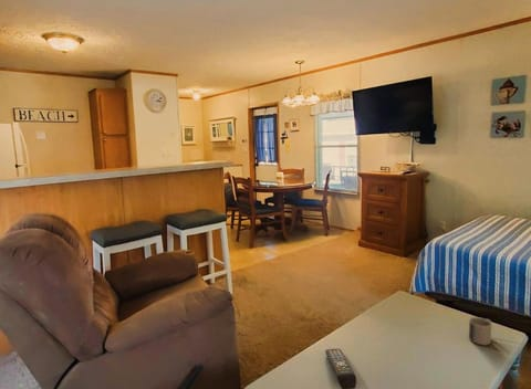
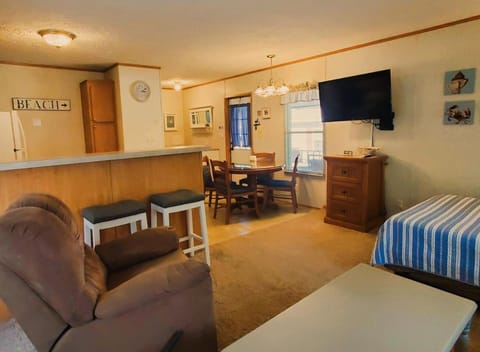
- mug [468,316,492,347]
- remote control [324,348,357,389]
